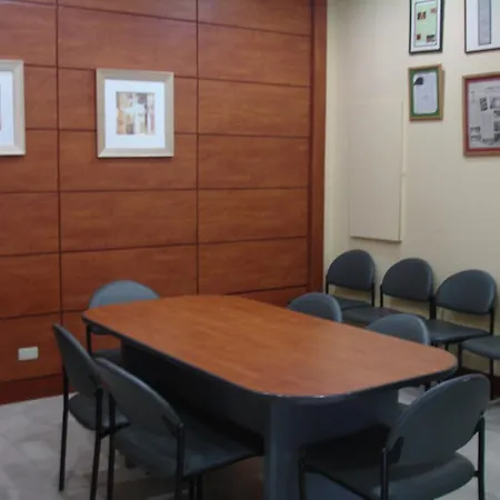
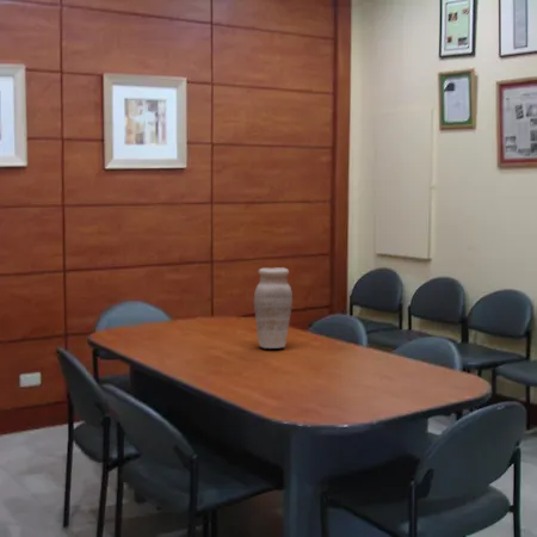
+ vase [253,266,294,350]
